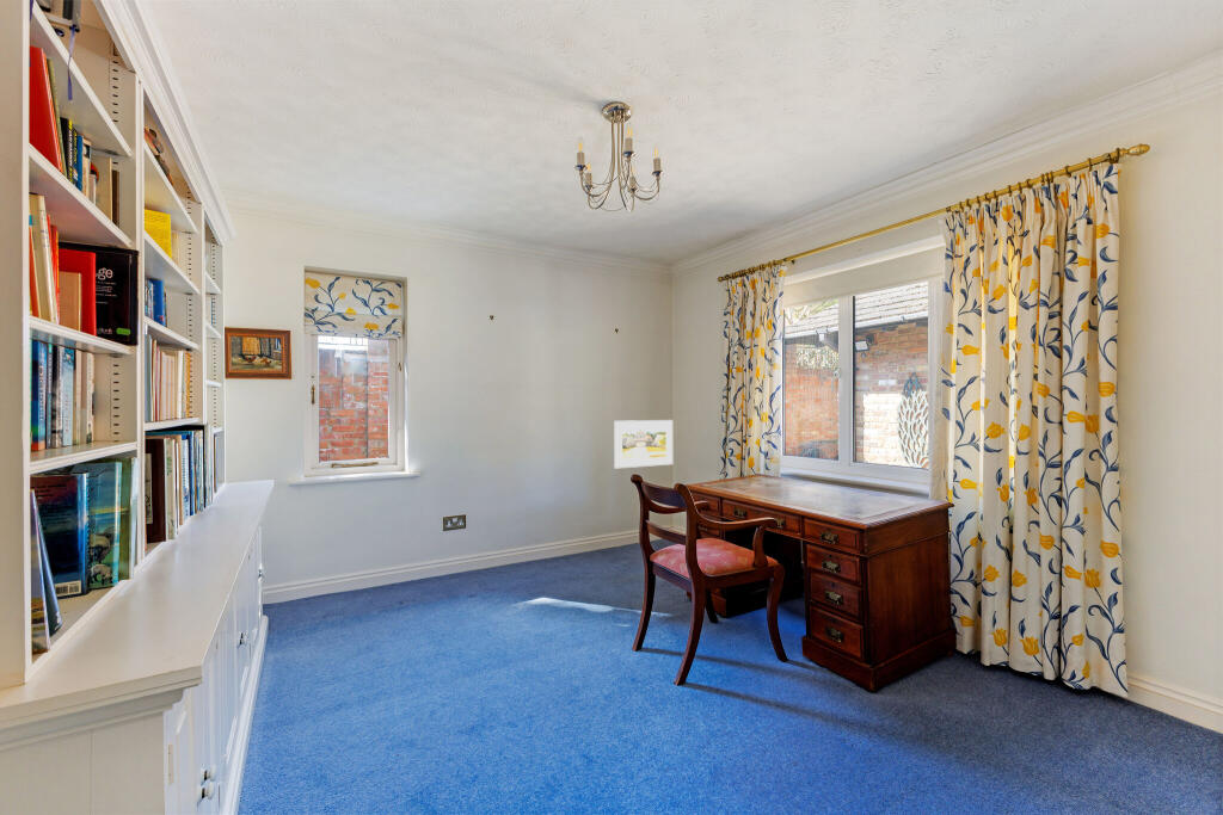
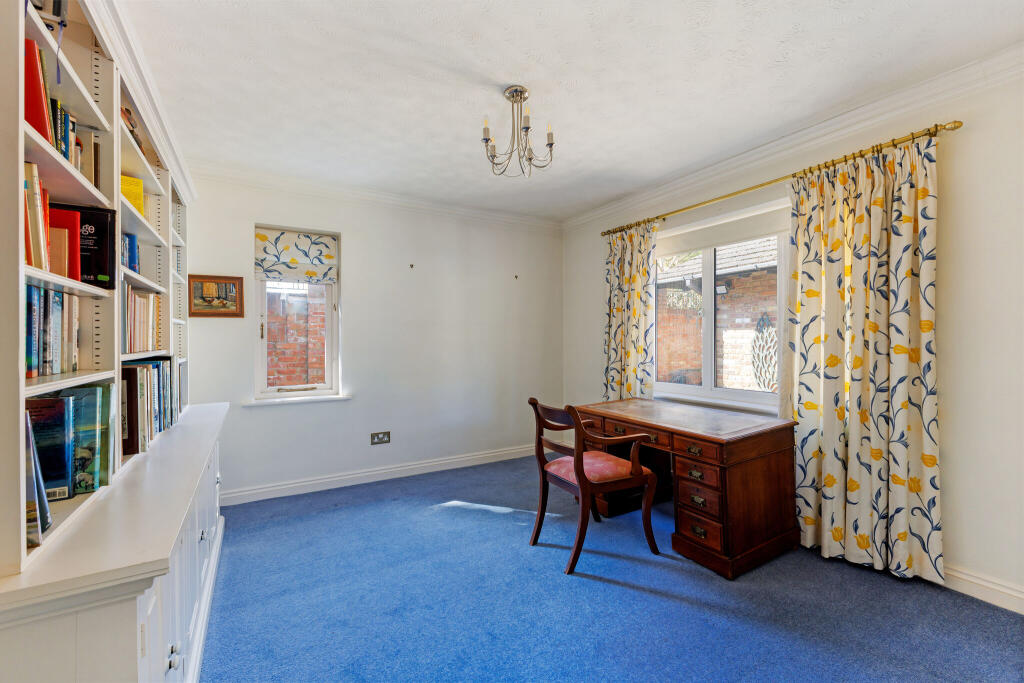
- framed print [613,419,674,469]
